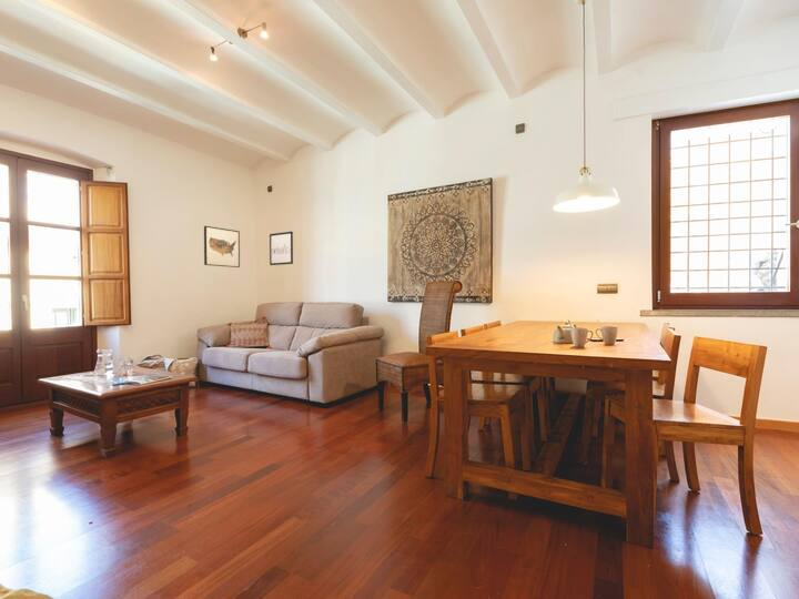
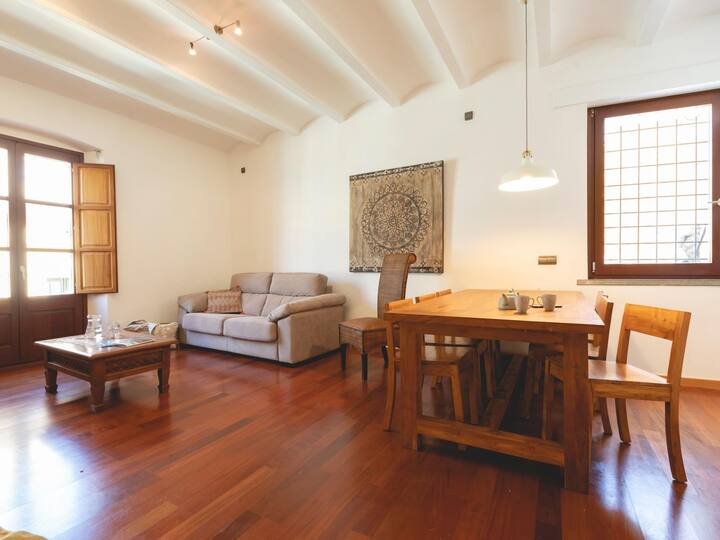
- wall art [269,231,294,266]
- wall art [203,225,241,268]
